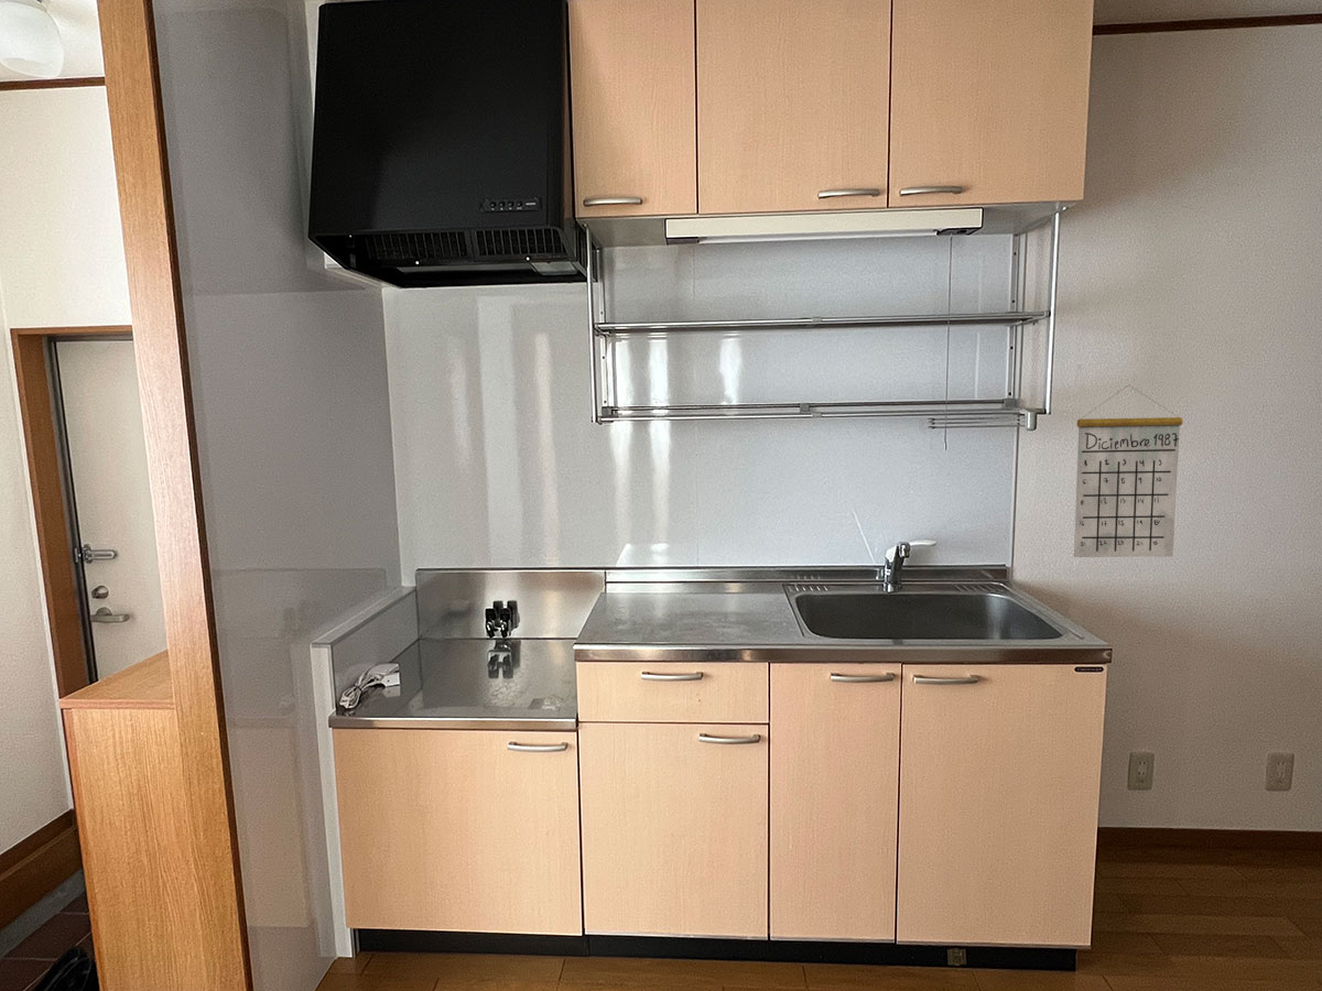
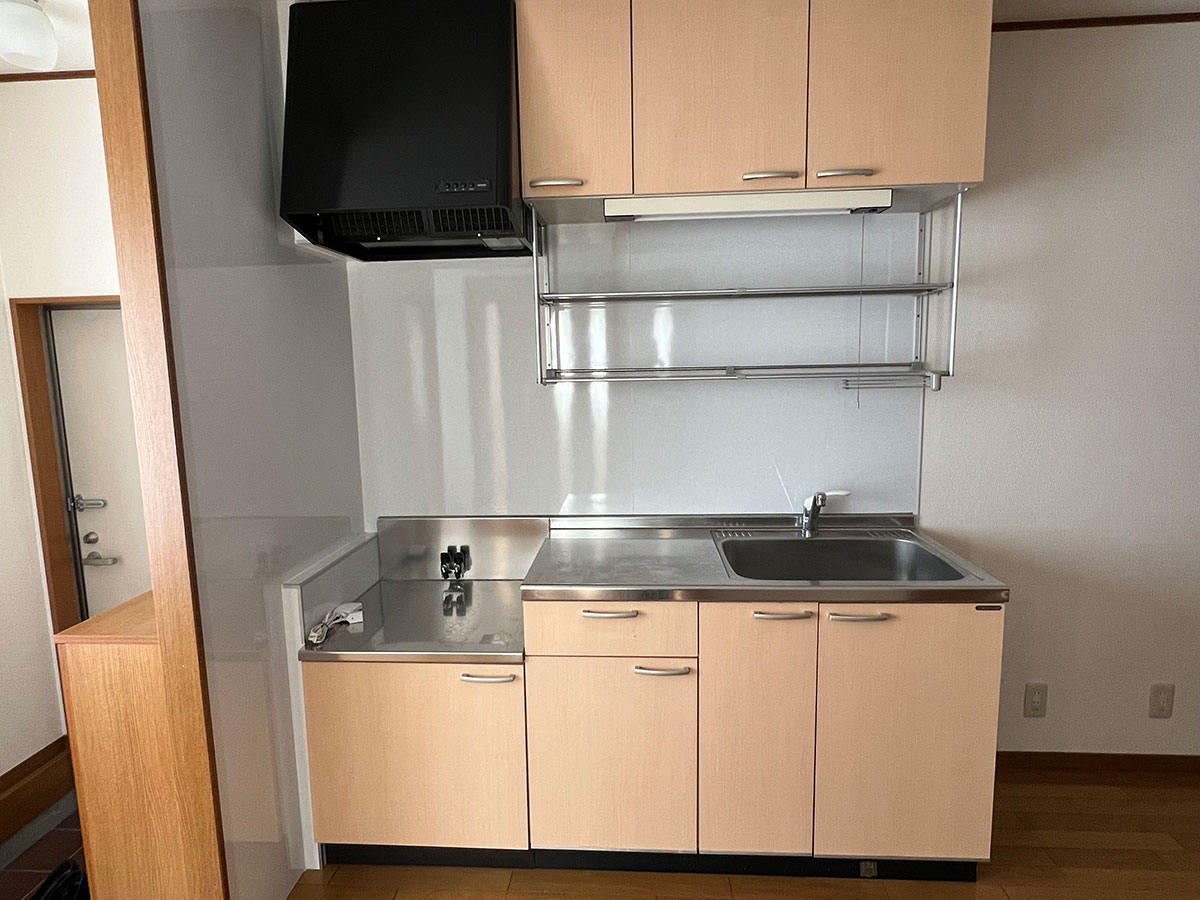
- calendar [1073,384,1184,558]
